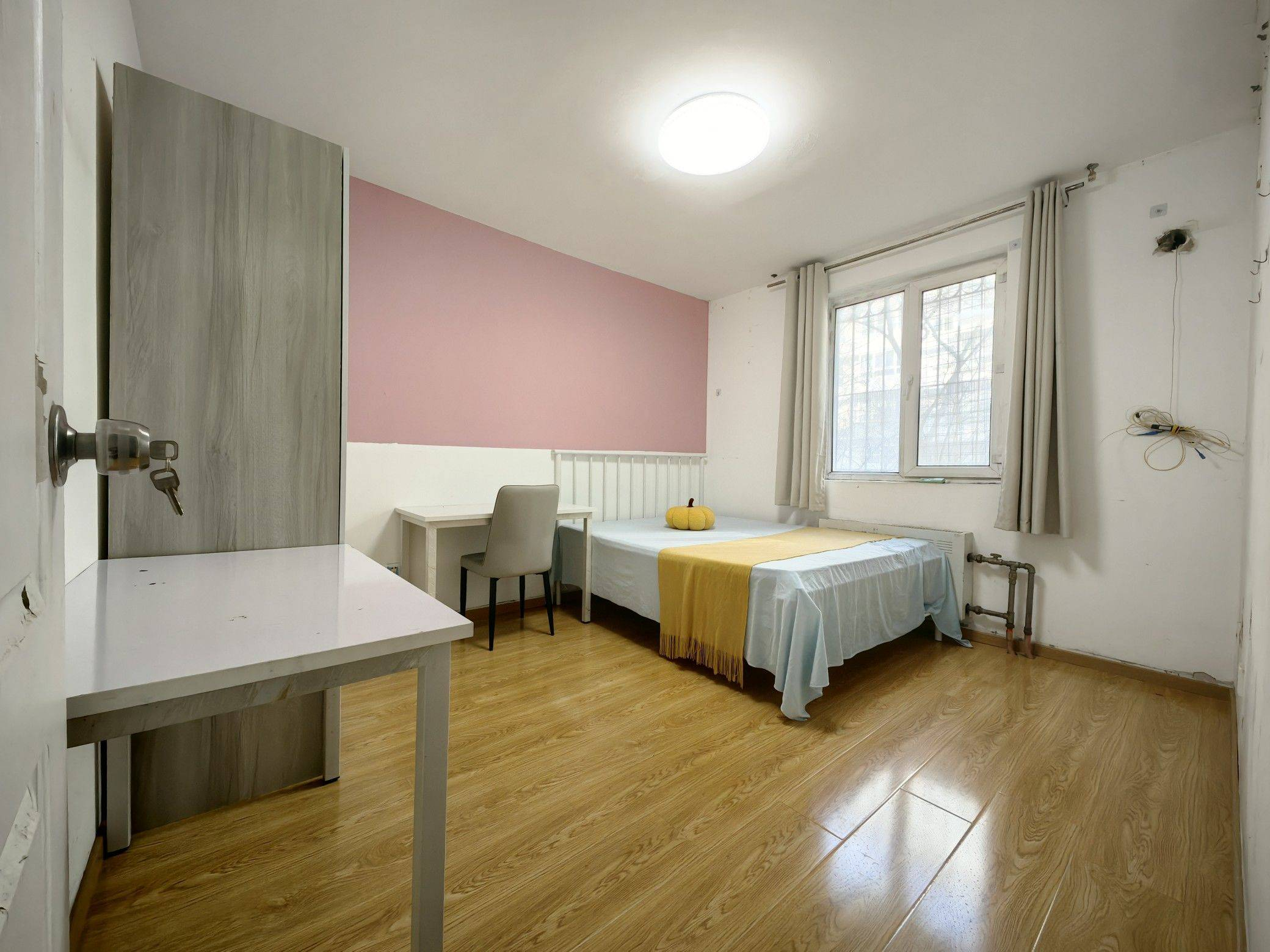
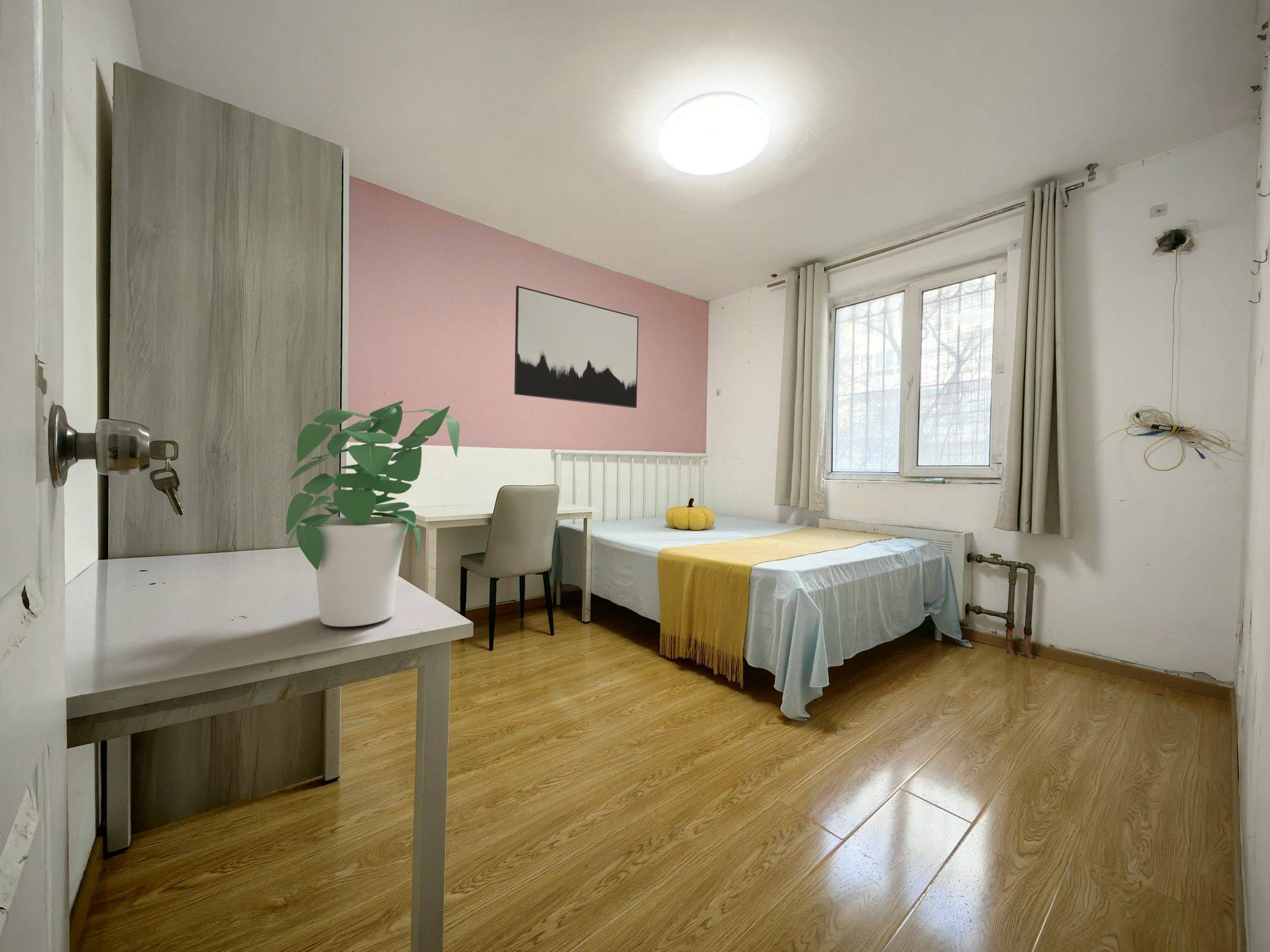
+ wall art [513,285,639,409]
+ potted plant [285,400,460,627]
